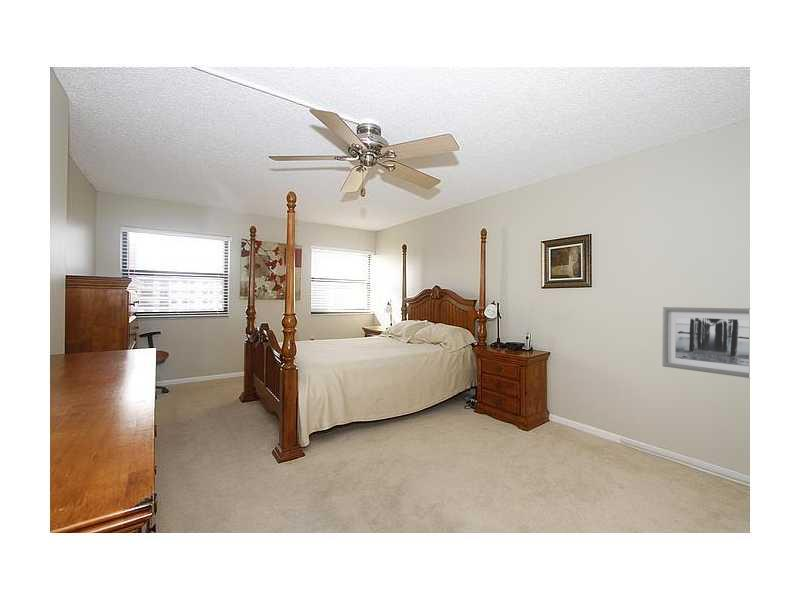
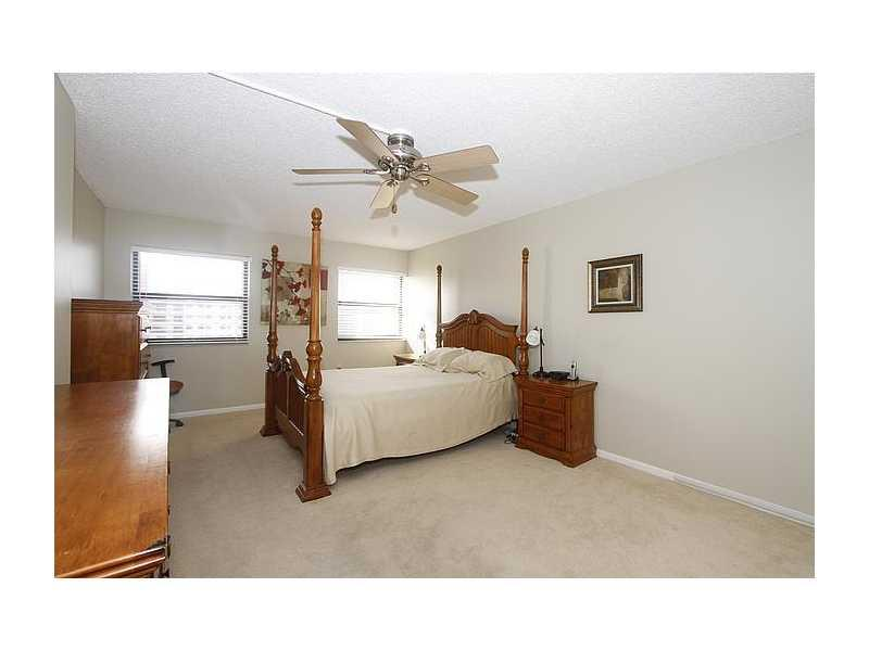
- wall art [661,306,750,379]
